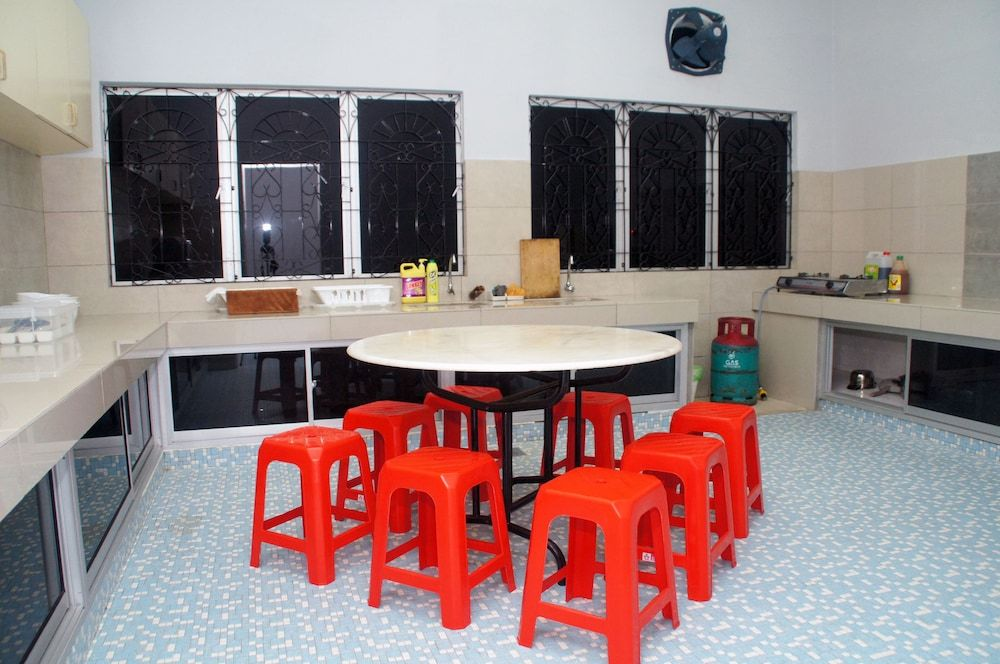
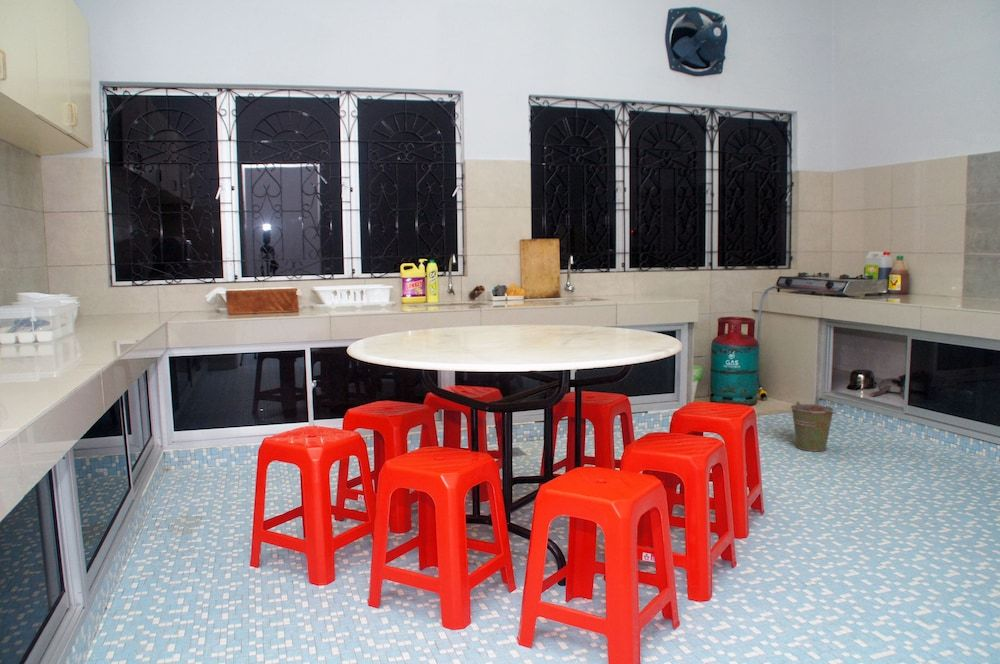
+ bucket [790,401,838,452]
